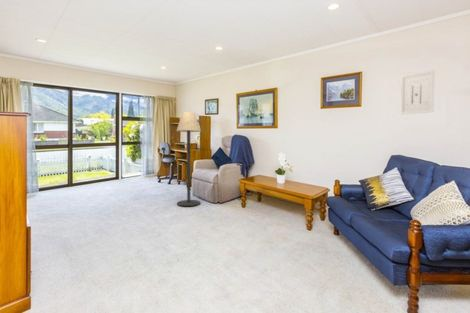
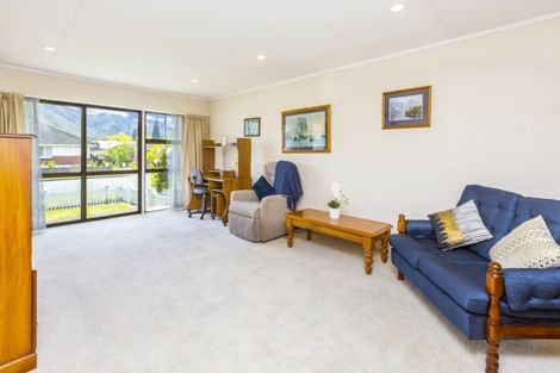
- wall art [399,69,435,116]
- floor lamp [176,111,202,207]
